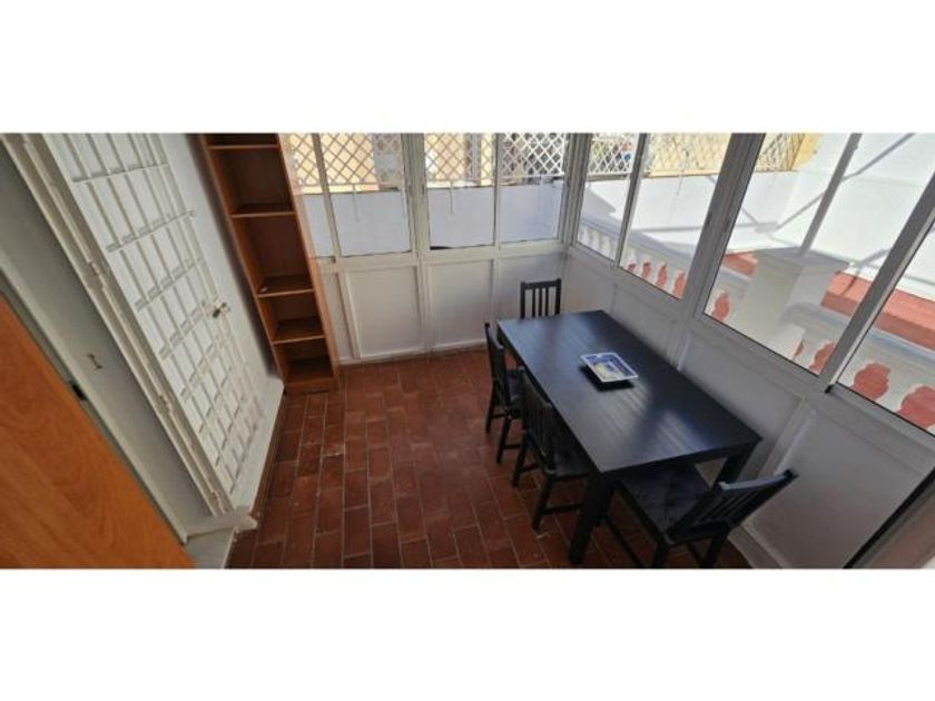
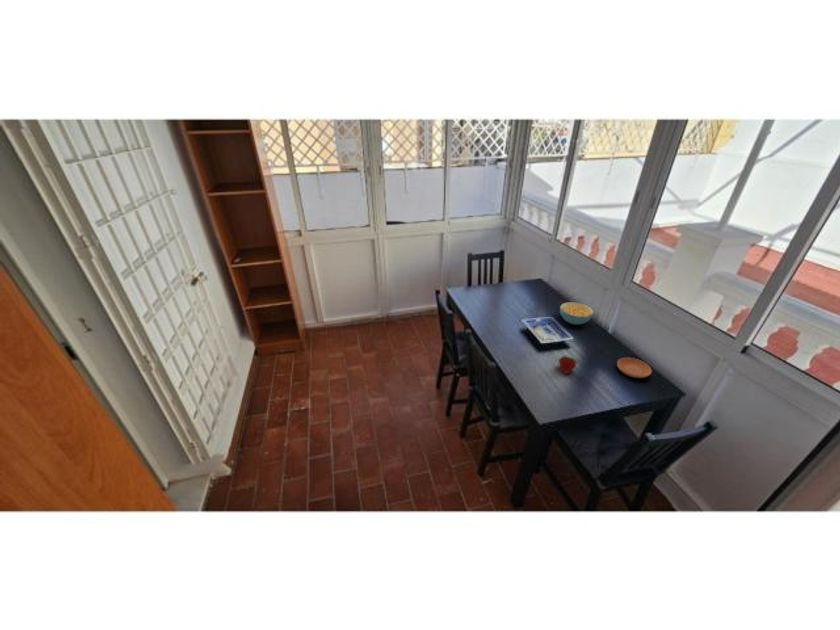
+ fruit [558,355,578,375]
+ cereal bowl [559,301,594,326]
+ saucer [616,357,653,379]
